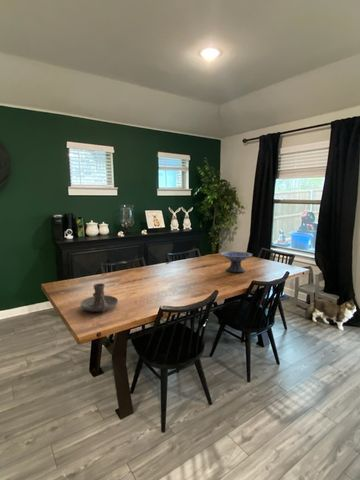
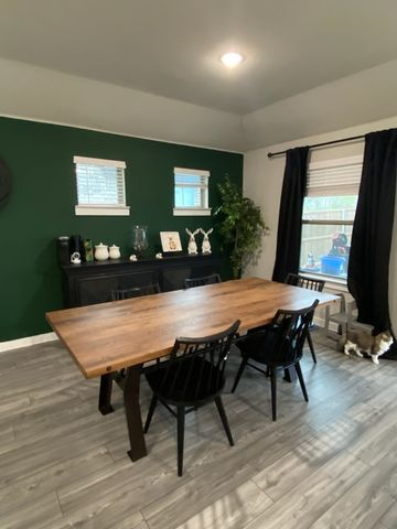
- decorative bowl [219,250,253,273]
- candle holder [80,282,119,313]
